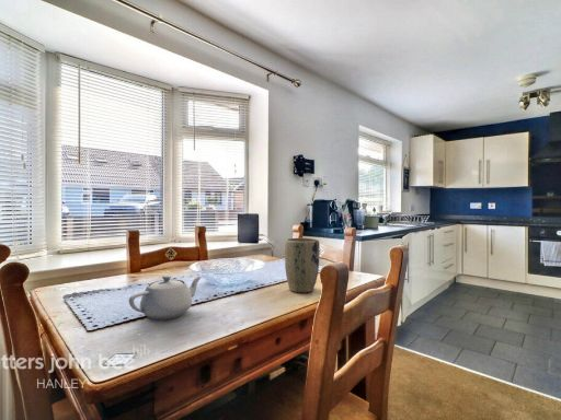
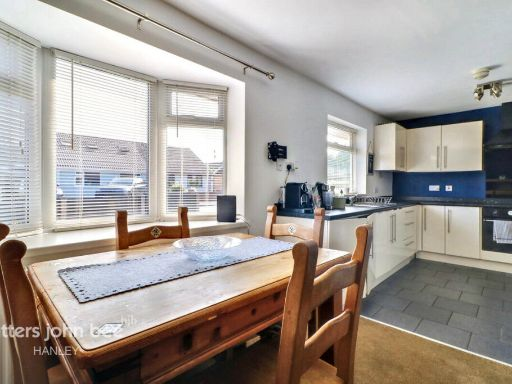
- teapot [128,275,203,320]
- plant pot [284,237,321,294]
